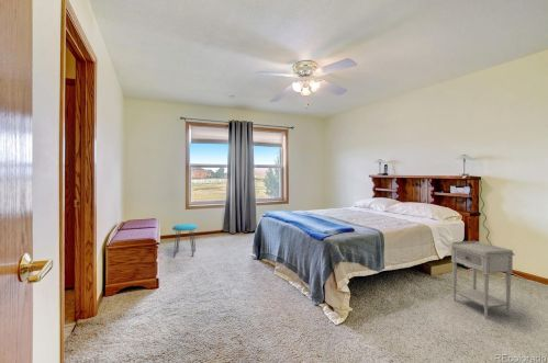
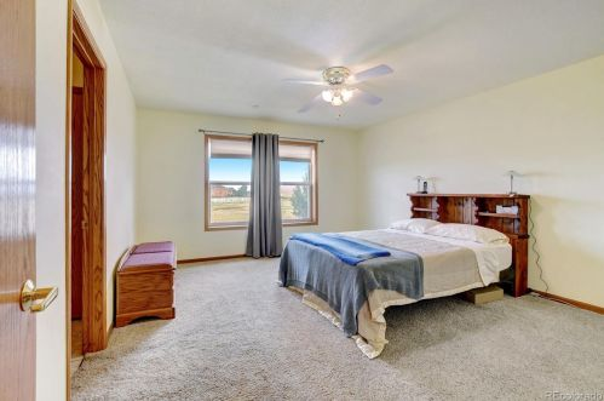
- stool [171,223,199,258]
- nightstand [448,240,516,319]
